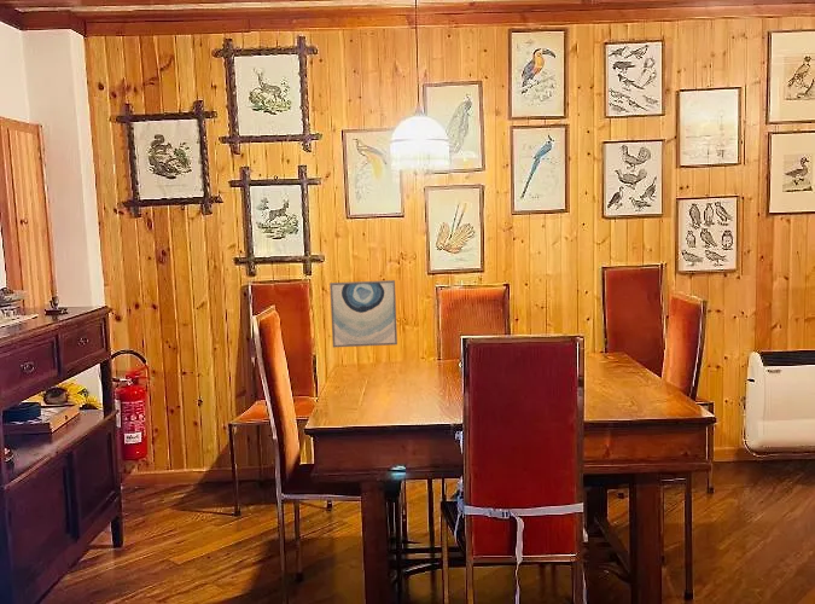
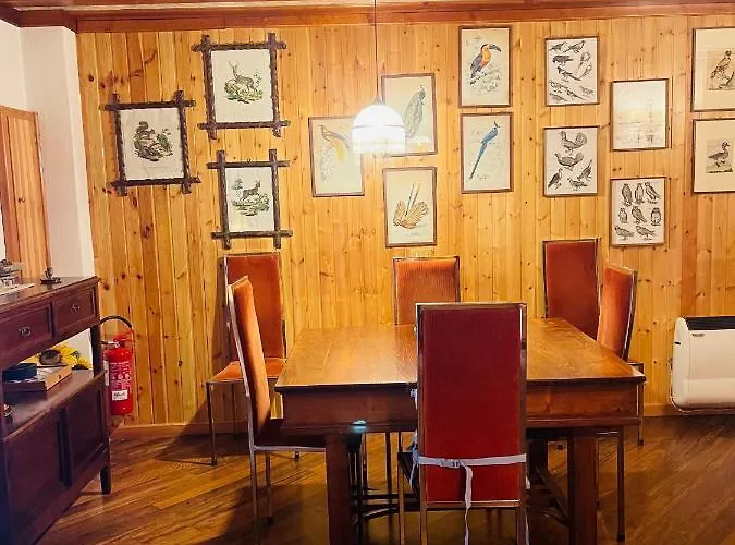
- wall art [328,279,398,349]
